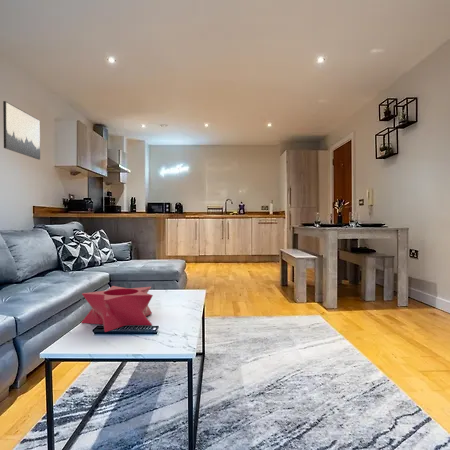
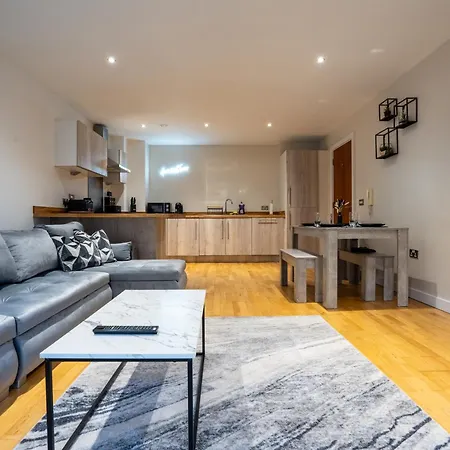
- wall art [2,100,41,161]
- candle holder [80,285,154,333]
